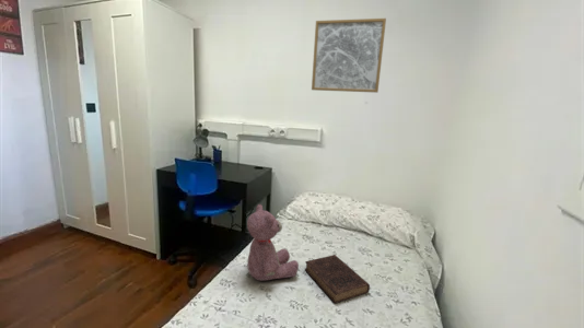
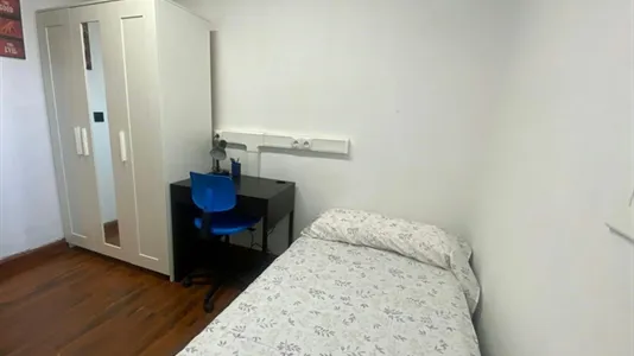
- book [304,254,371,304]
- wall art [311,17,387,94]
- teddy bear [246,203,300,282]
